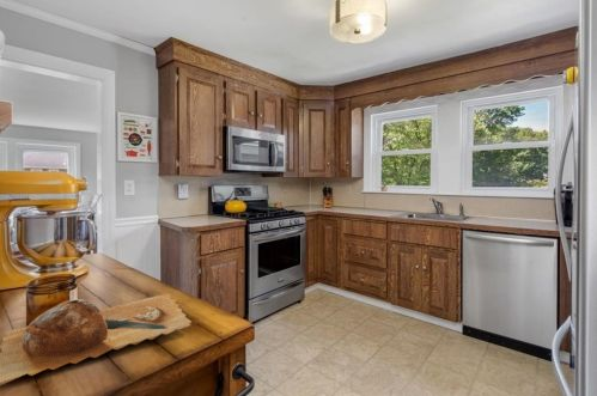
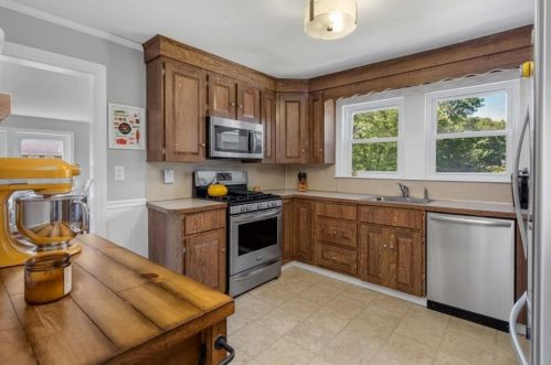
- chopping board [0,293,193,386]
